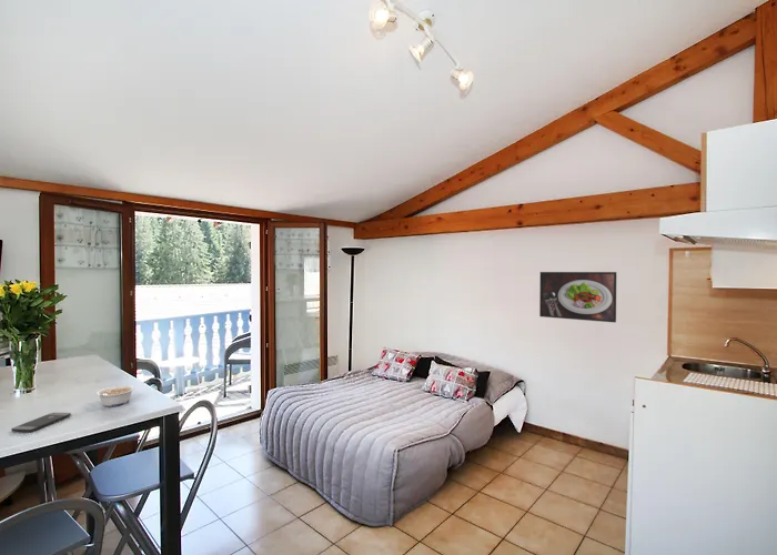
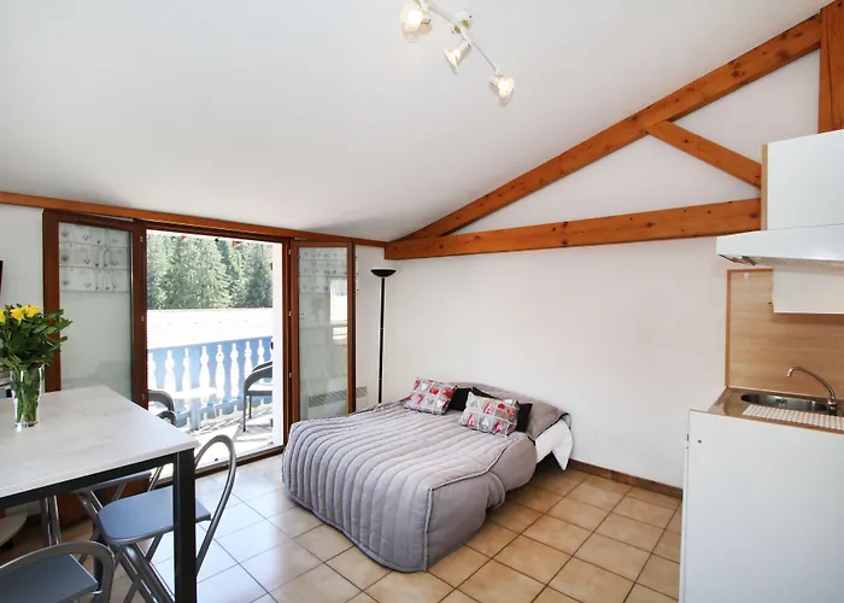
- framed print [538,271,617,323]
- legume [95,384,135,407]
- smartphone [10,412,72,433]
